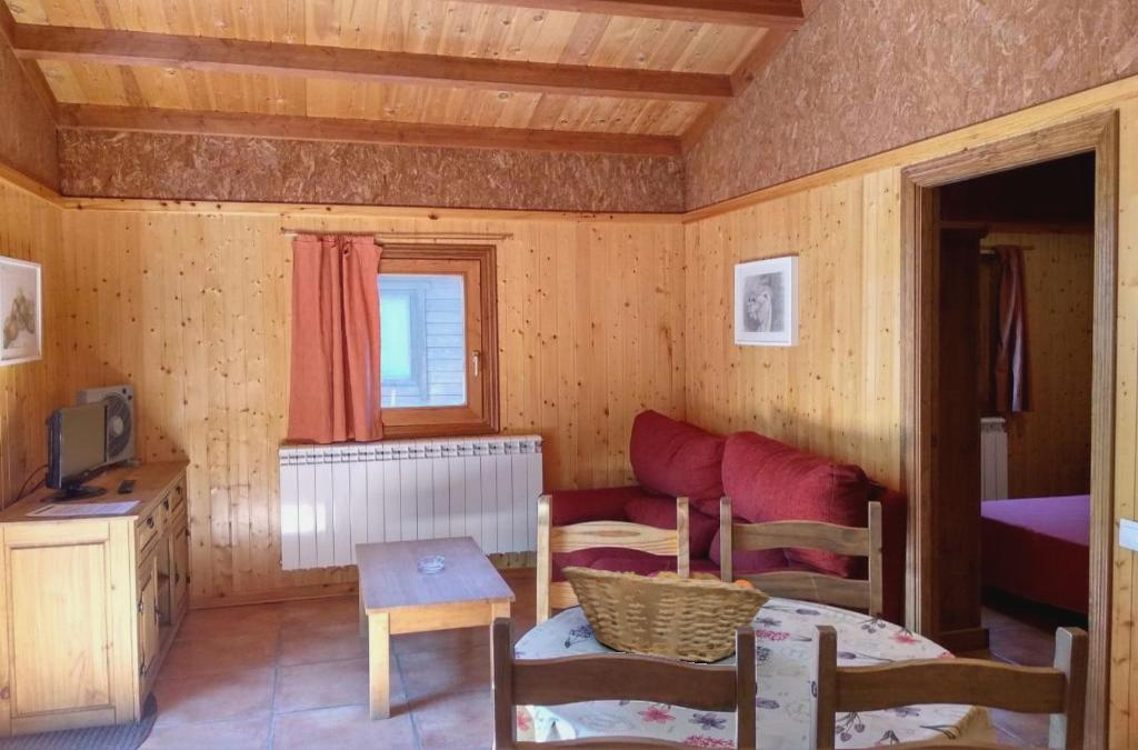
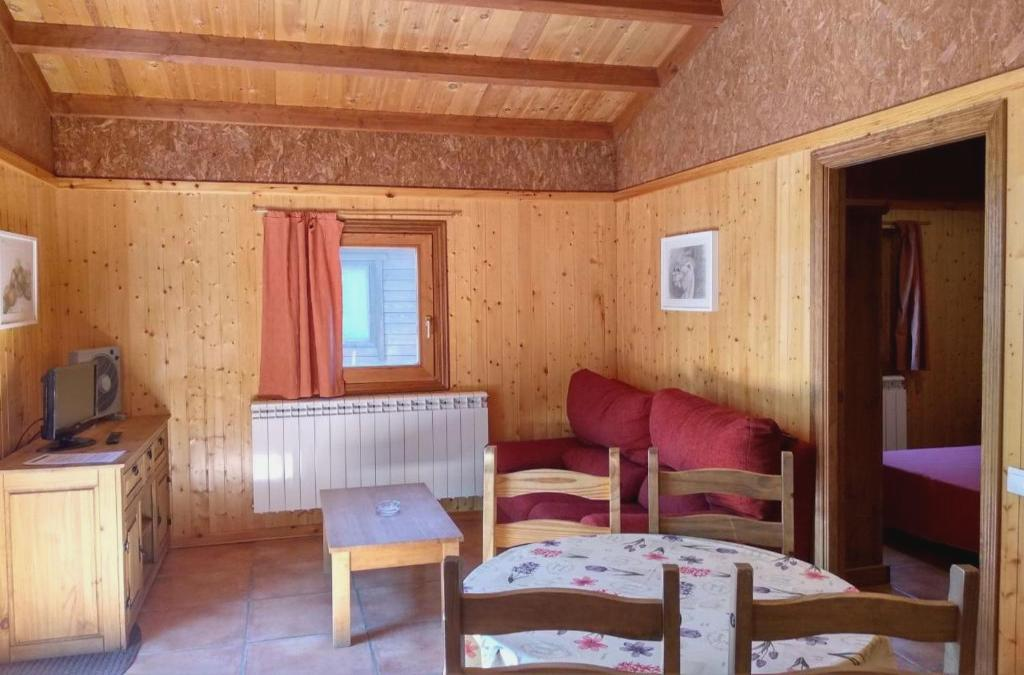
- fruit basket [560,560,772,663]
